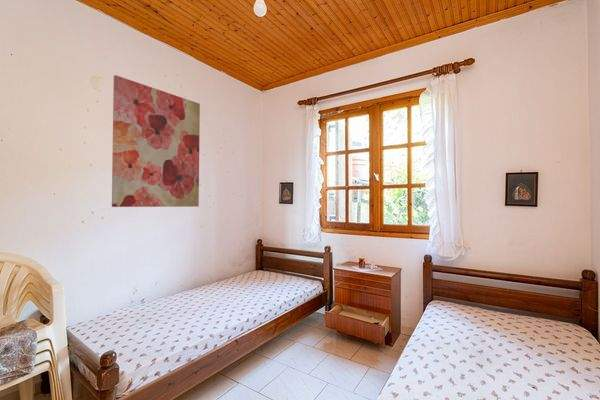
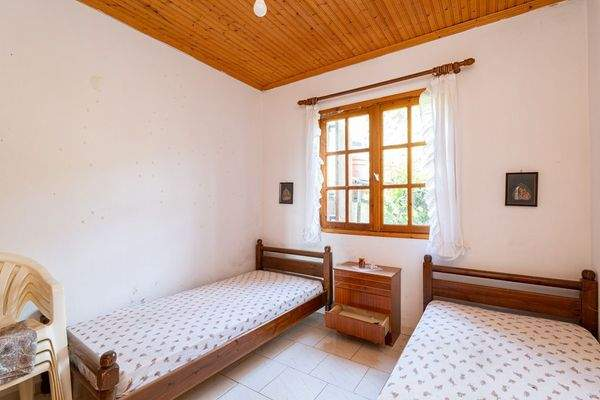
- wall art [111,74,201,208]
